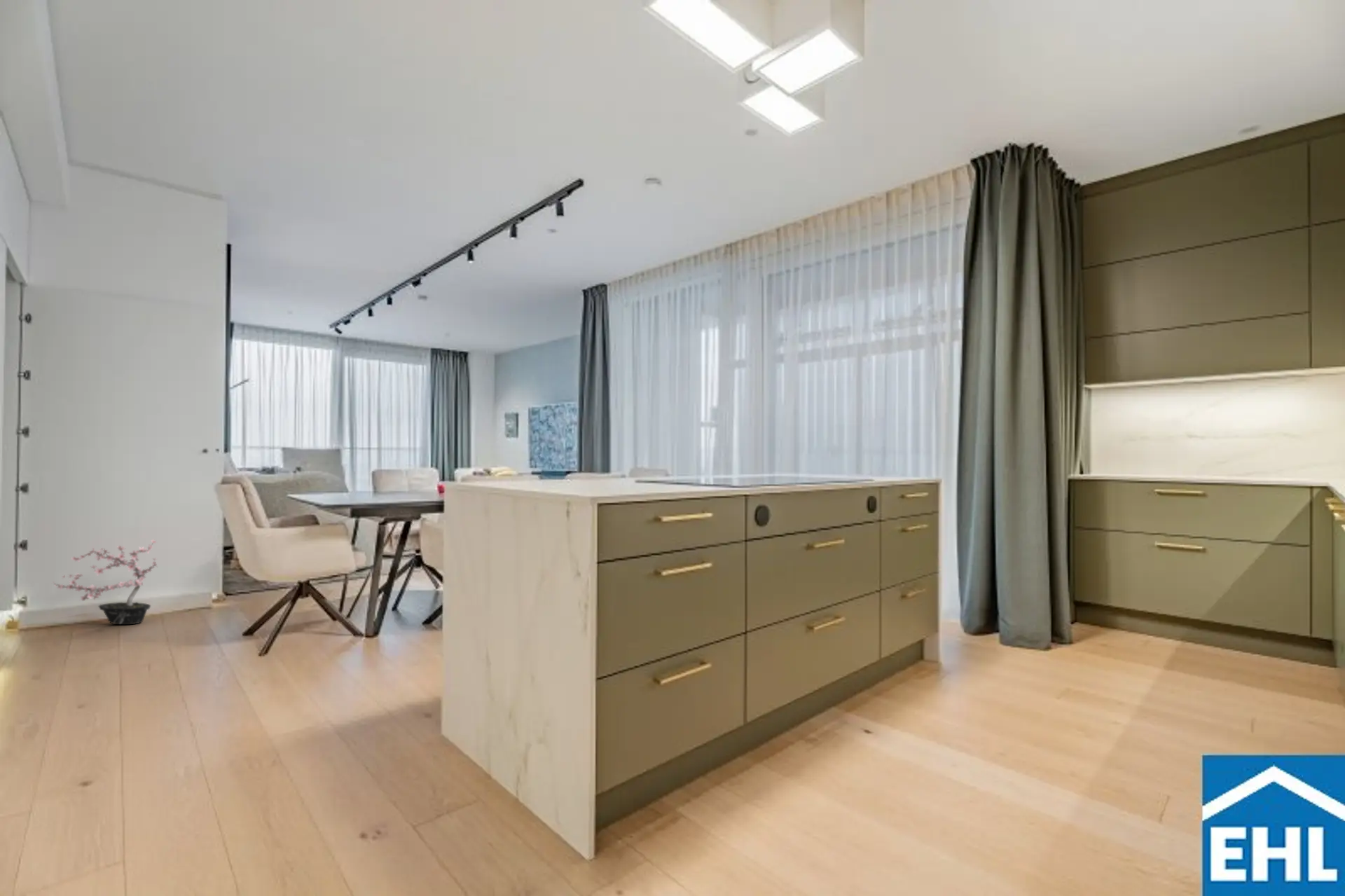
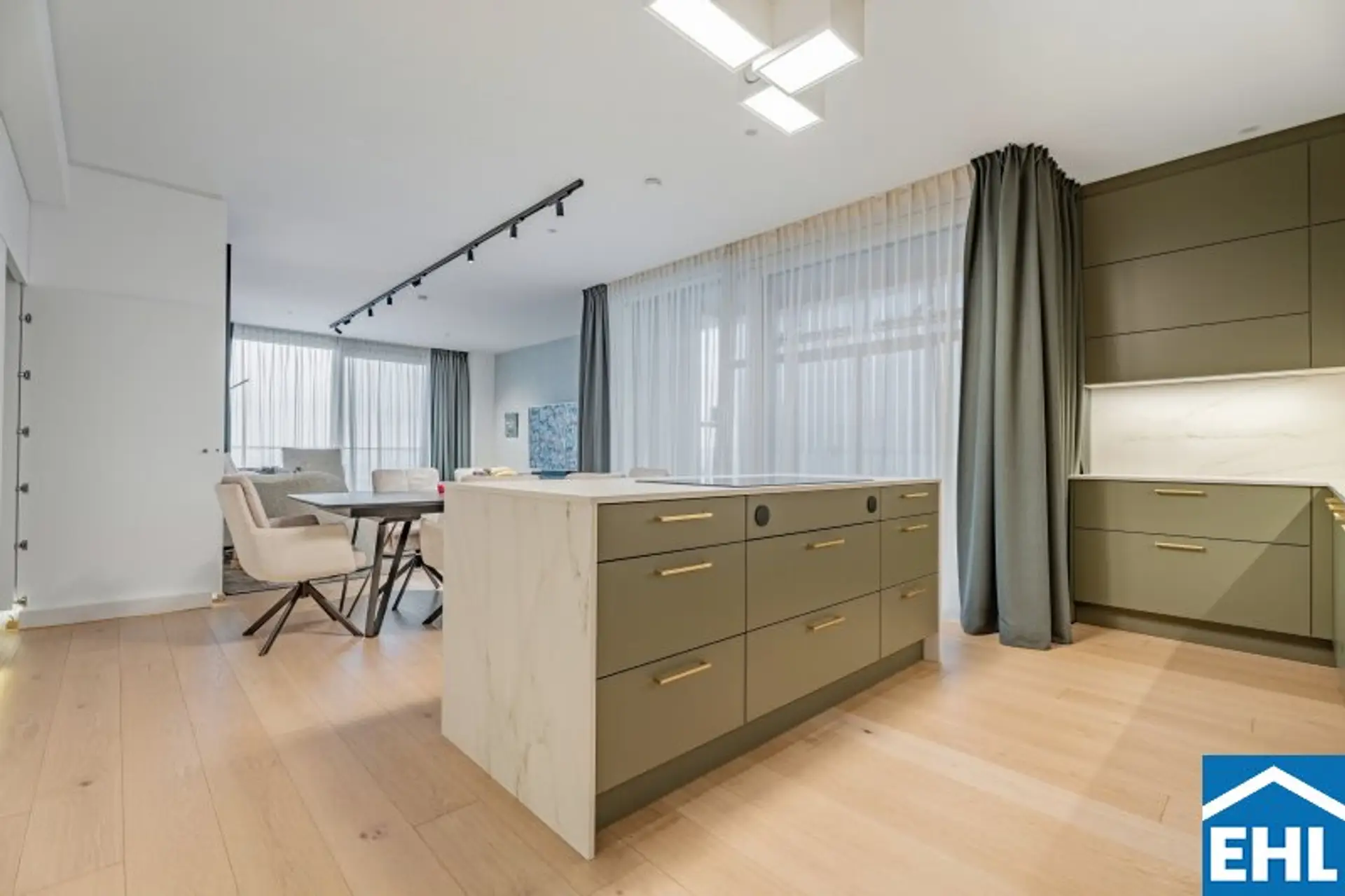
- potted plant [51,539,158,625]
